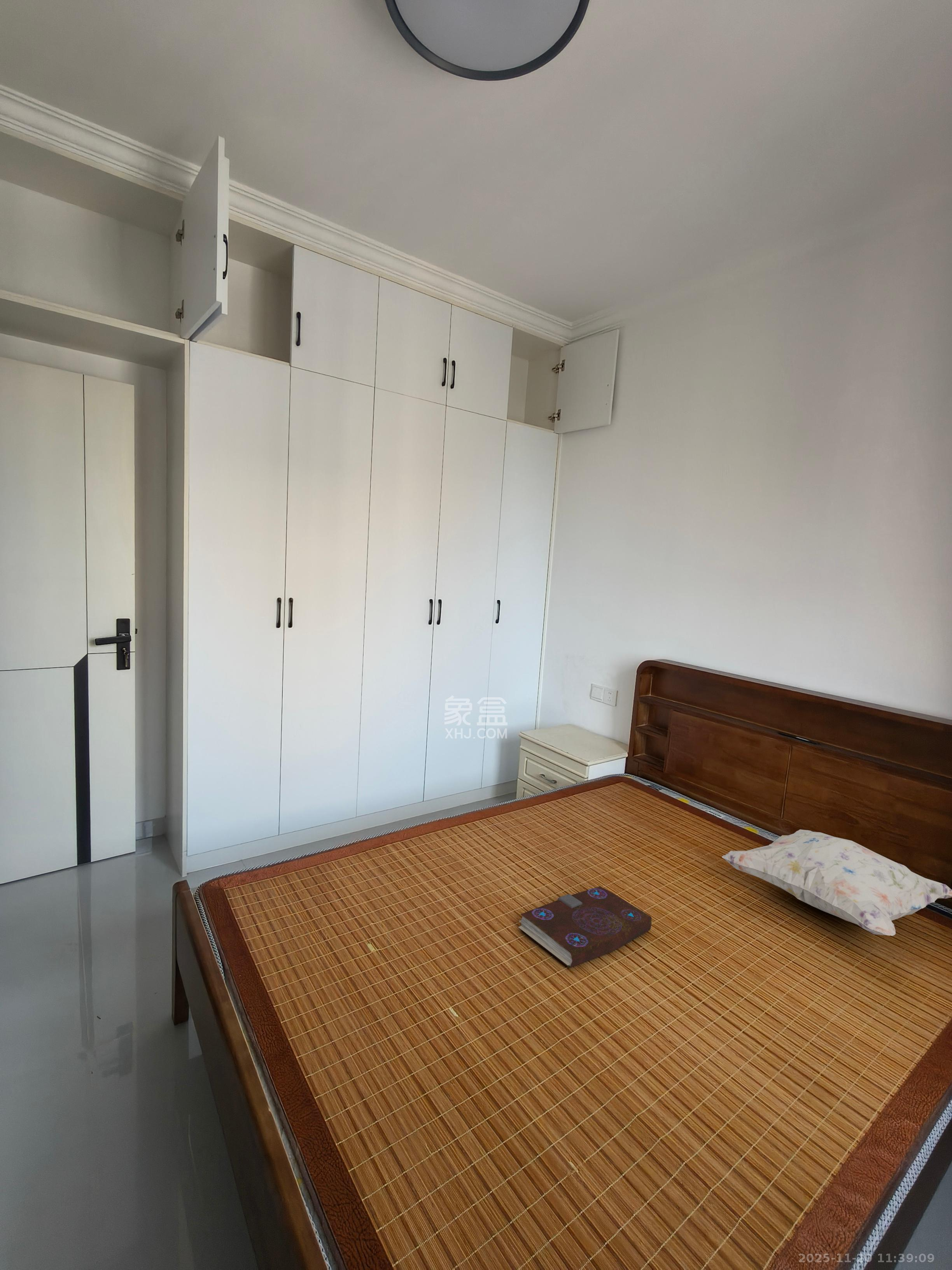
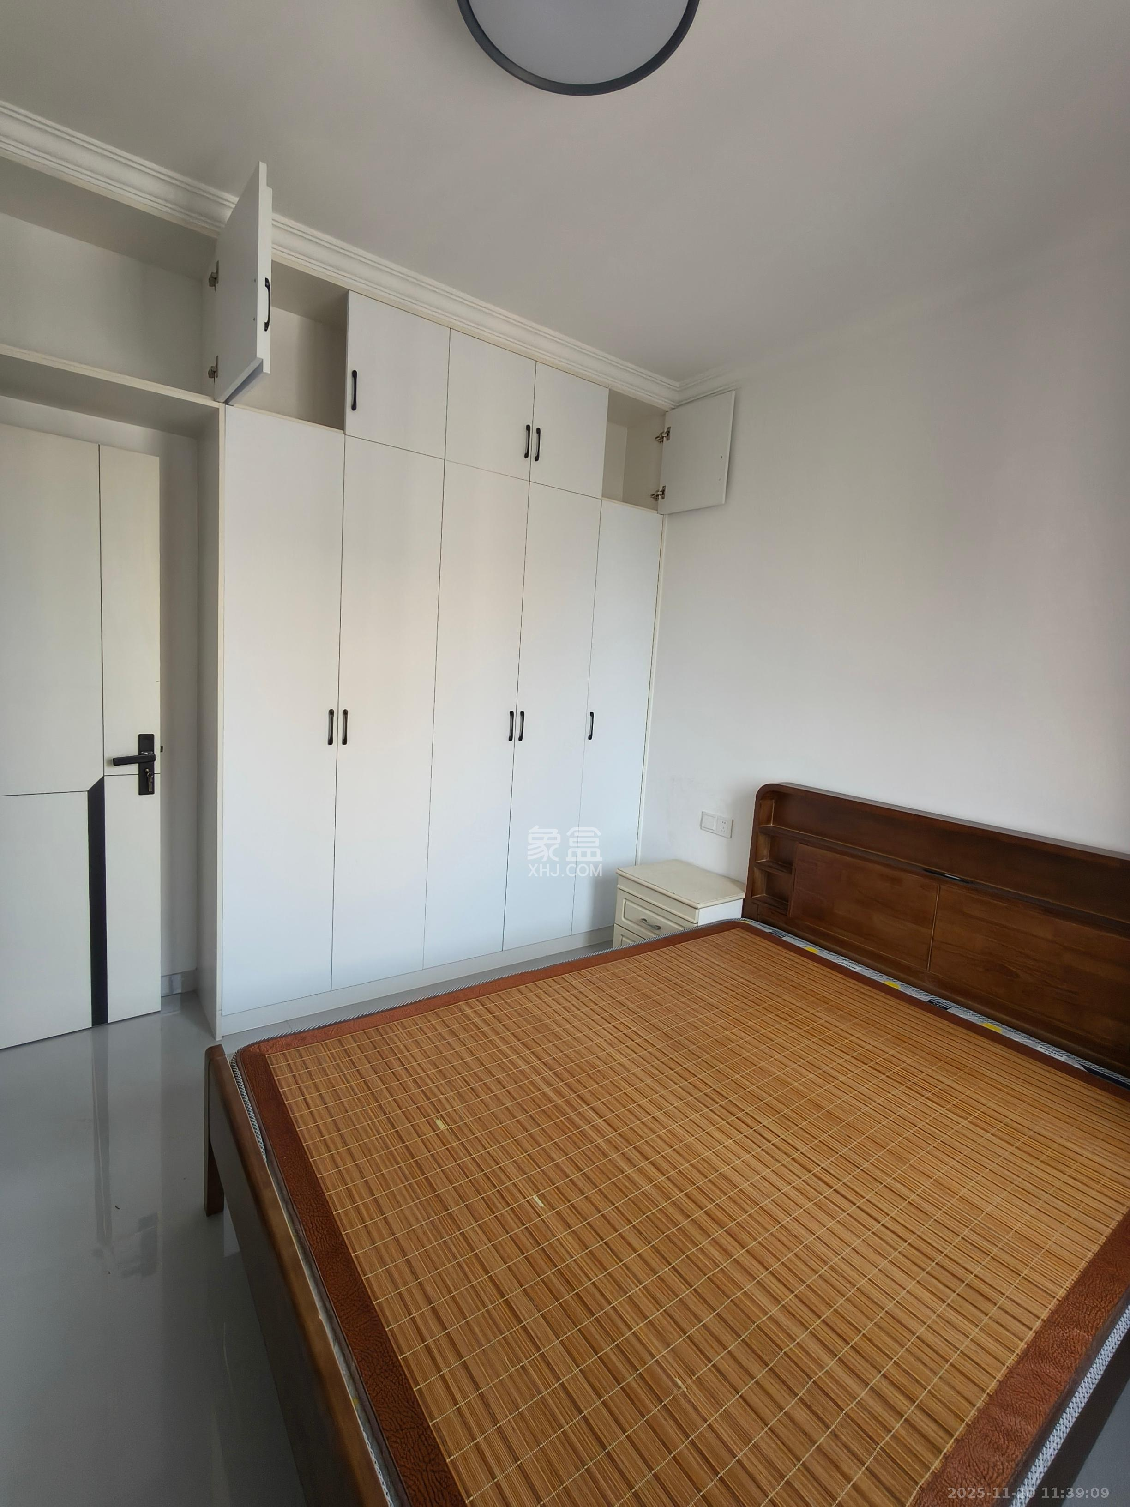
- decorative pillow [722,829,952,936]
- book [518,886,652,968]
